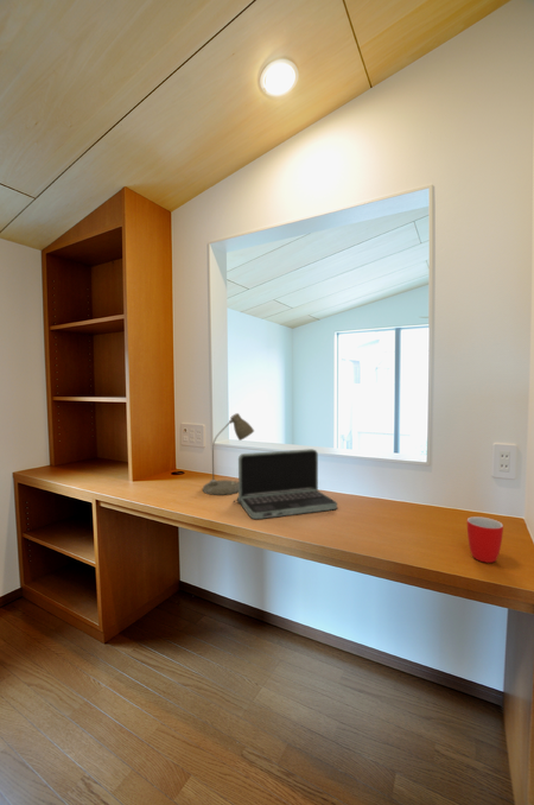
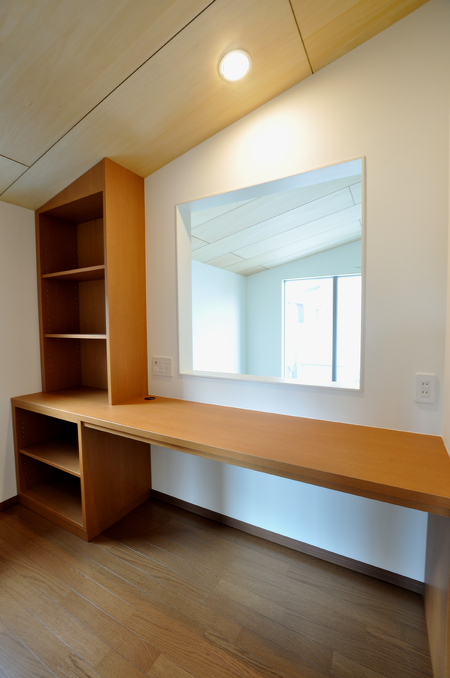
- mug [466,515,504,564]
- laptop [231,448,338,520]
- desk lamp [202,412,255,496]
